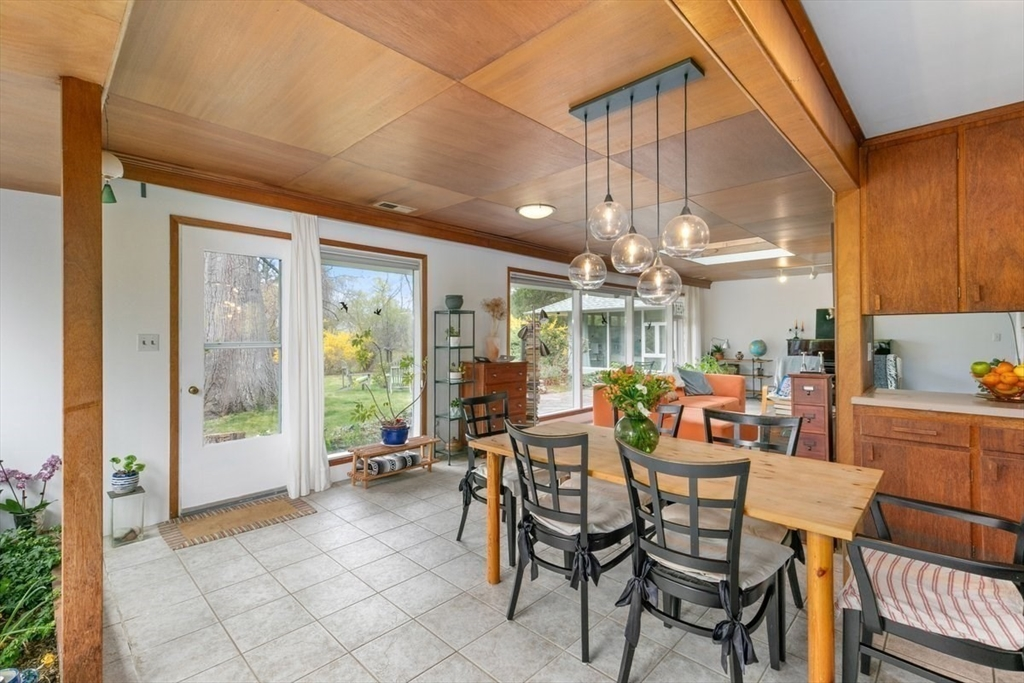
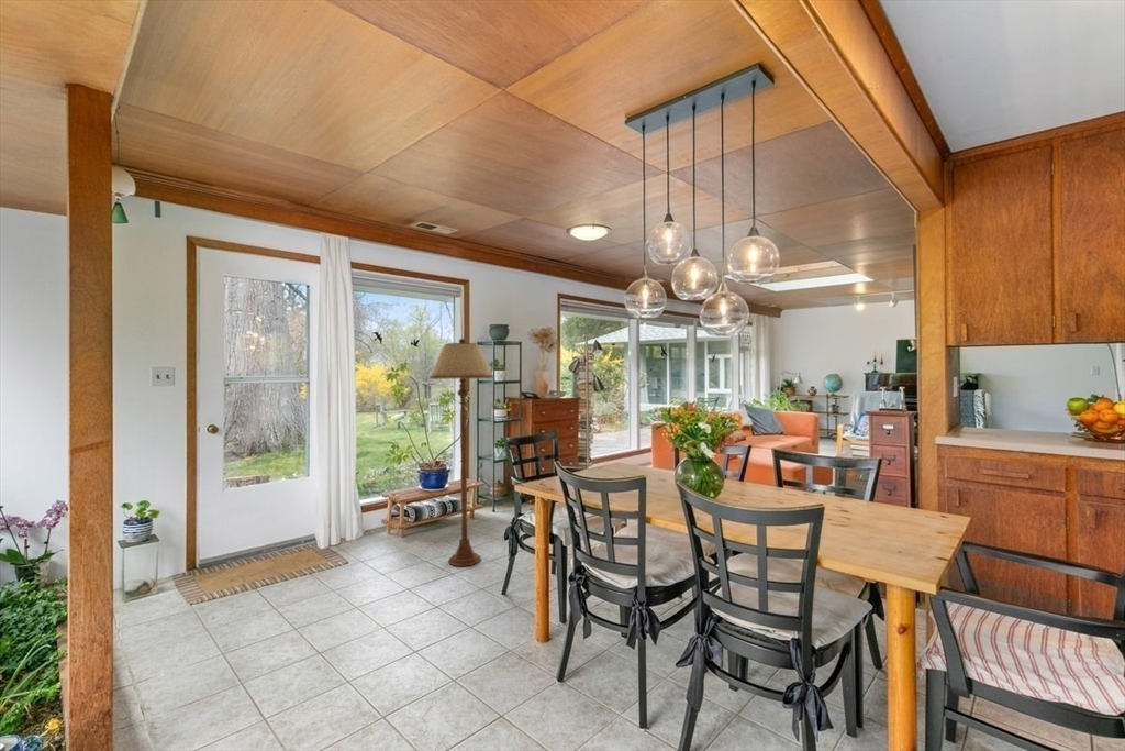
+ floor lamp [428,338,494,567]
